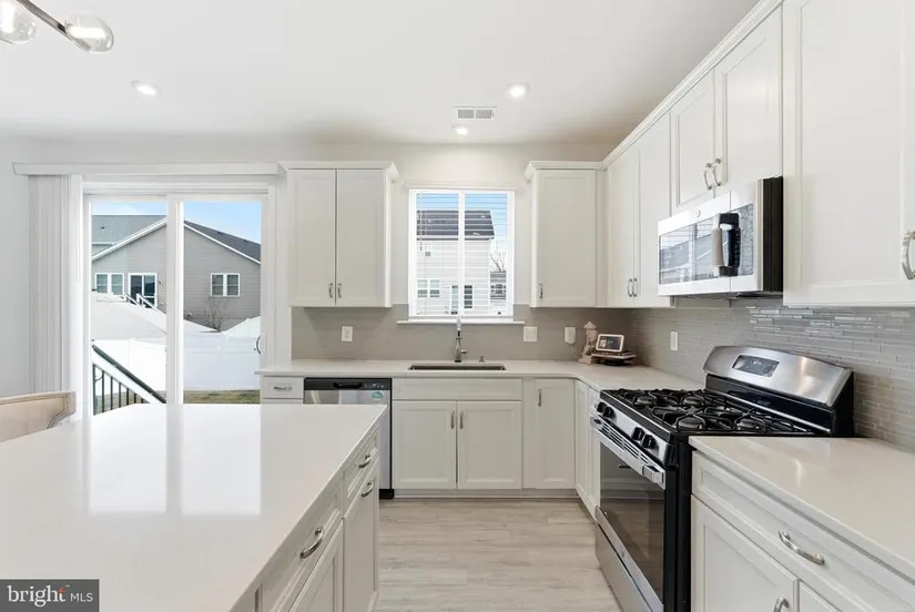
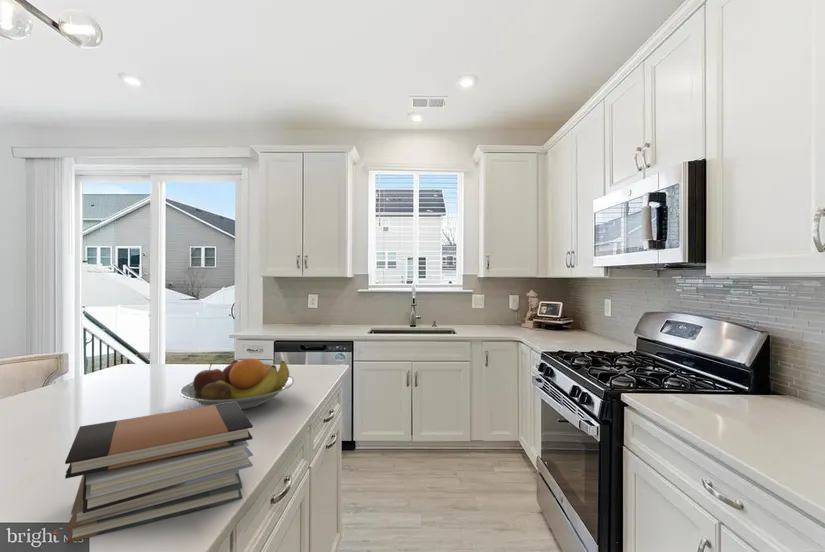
+ fruit bowl [178,357,295,411]
+ book stack [64,402,254,544]
